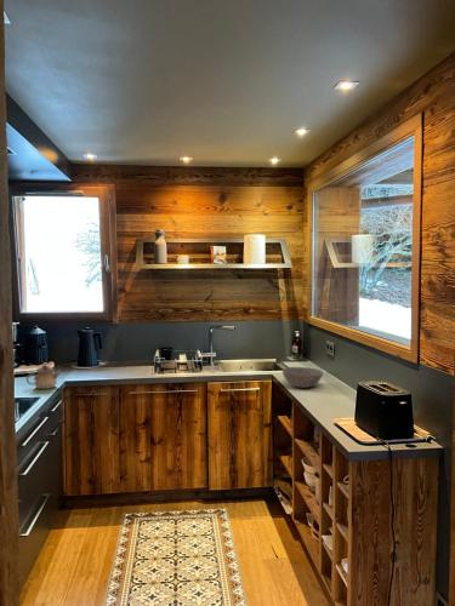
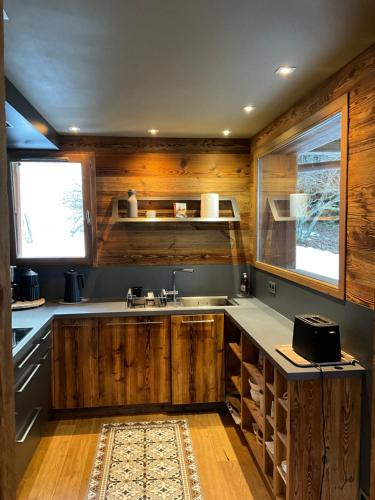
- bowl [281,366,324,389]
- teapot [25,361,62,390]
